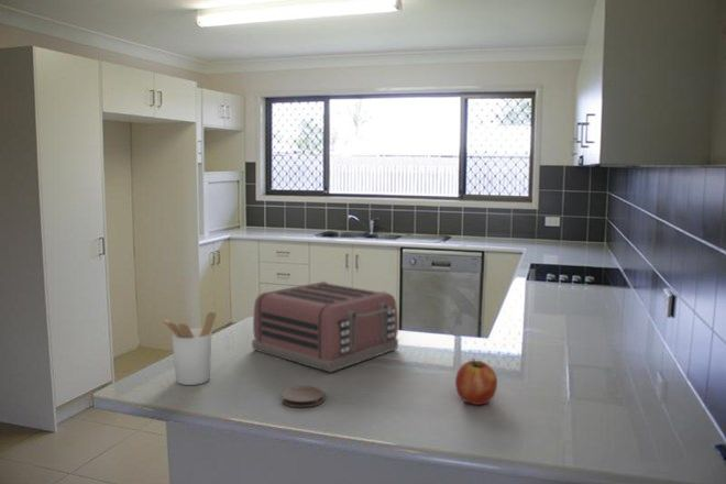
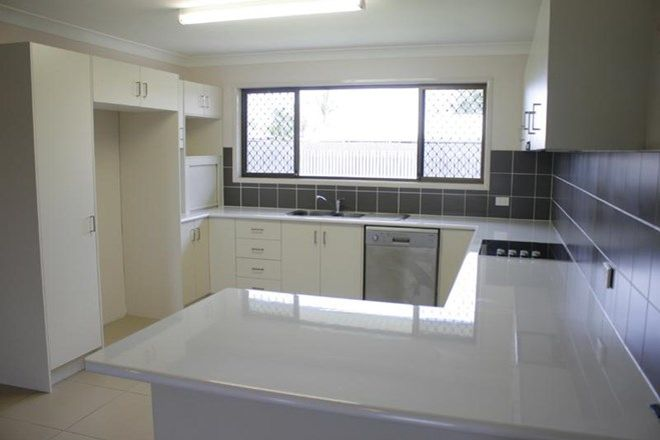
- coaster [280,385,326,408]
- toaster [251,280,399,373]
- fruit [454,358,498,406]
- utensil holder [162,310,217,386]
